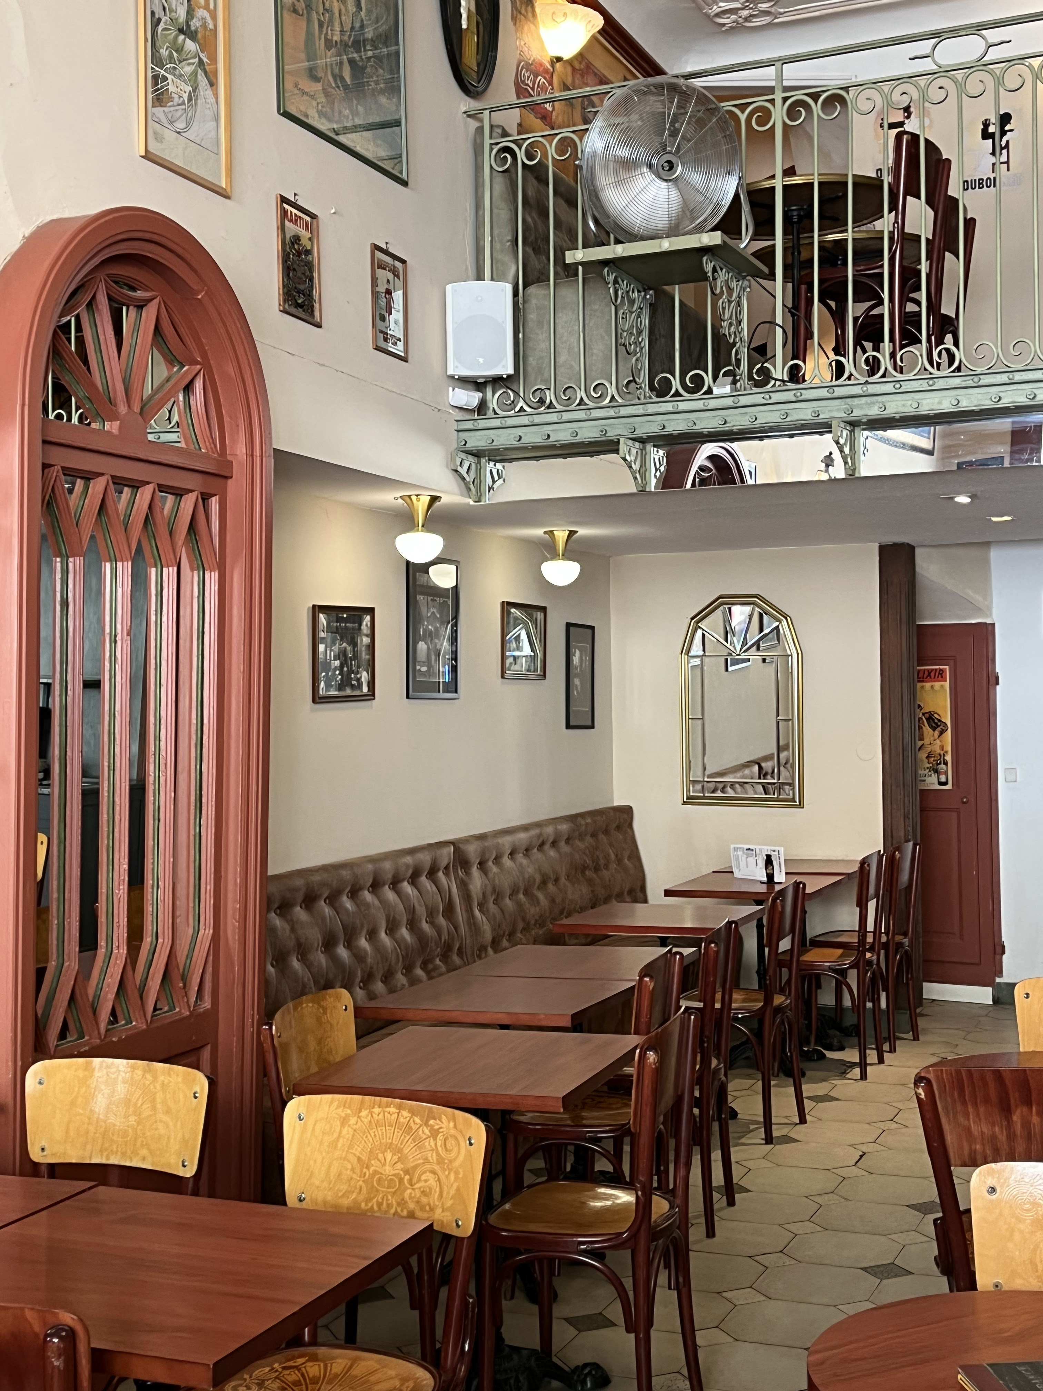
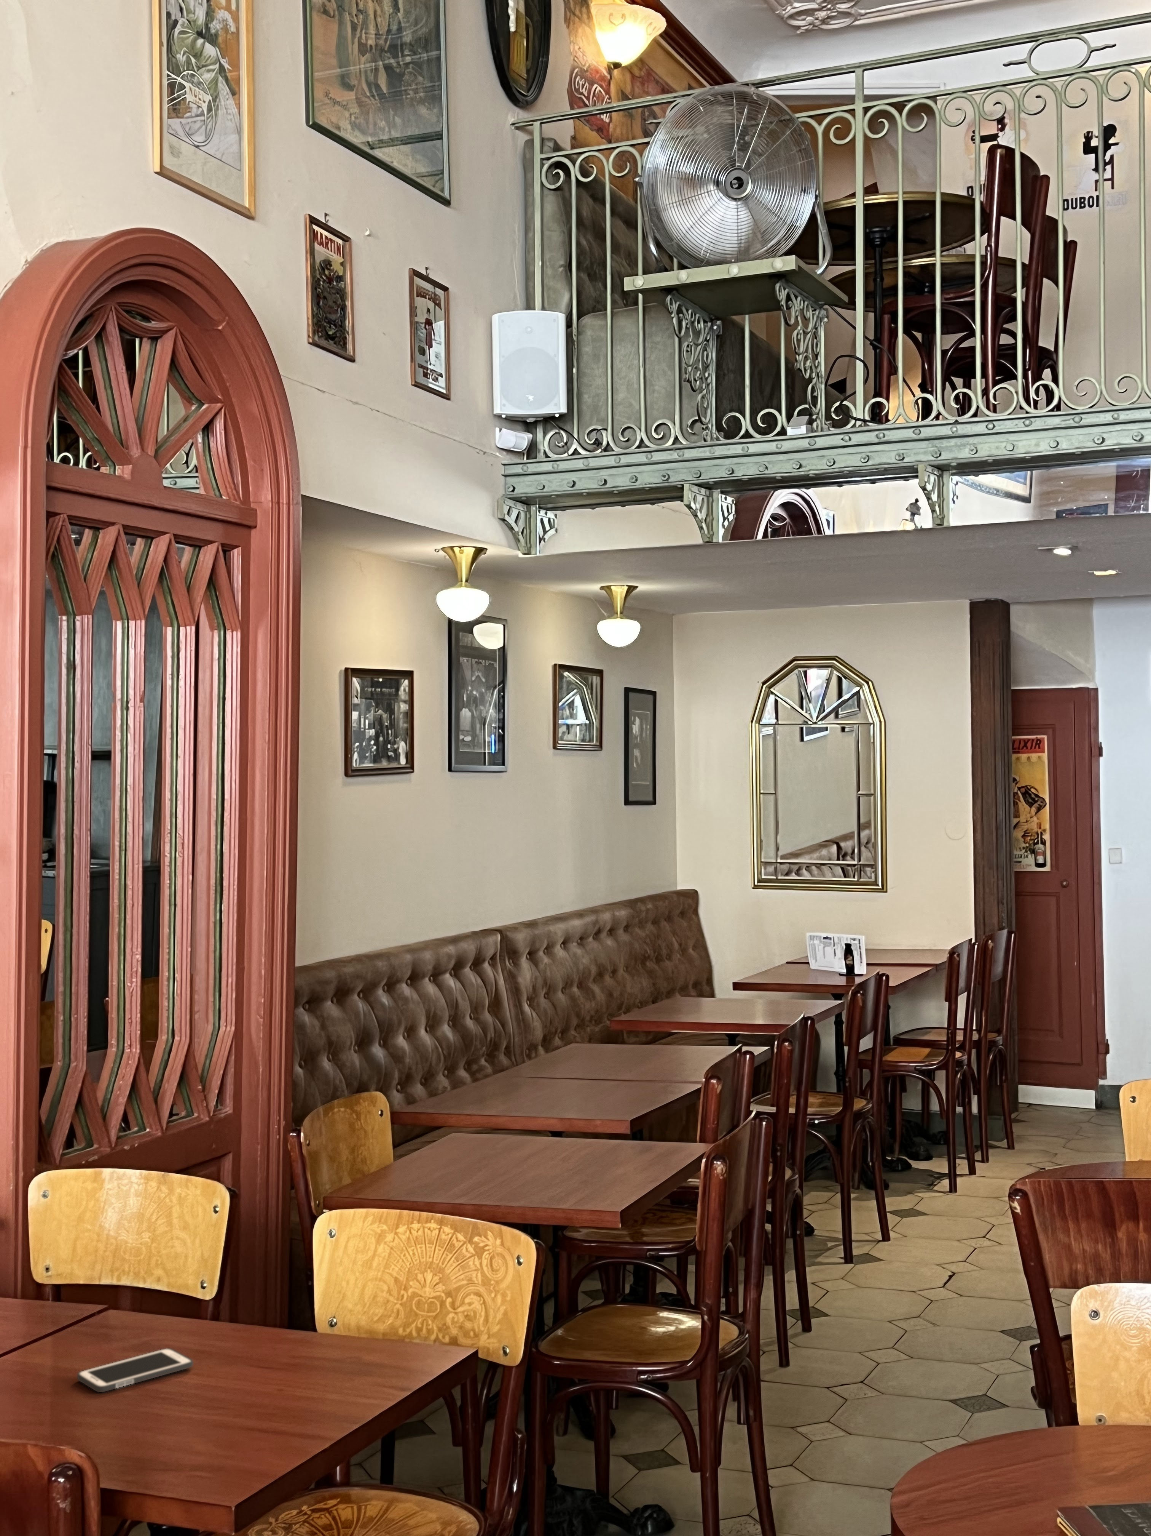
+ cell phone [77,1347,193,1393]
